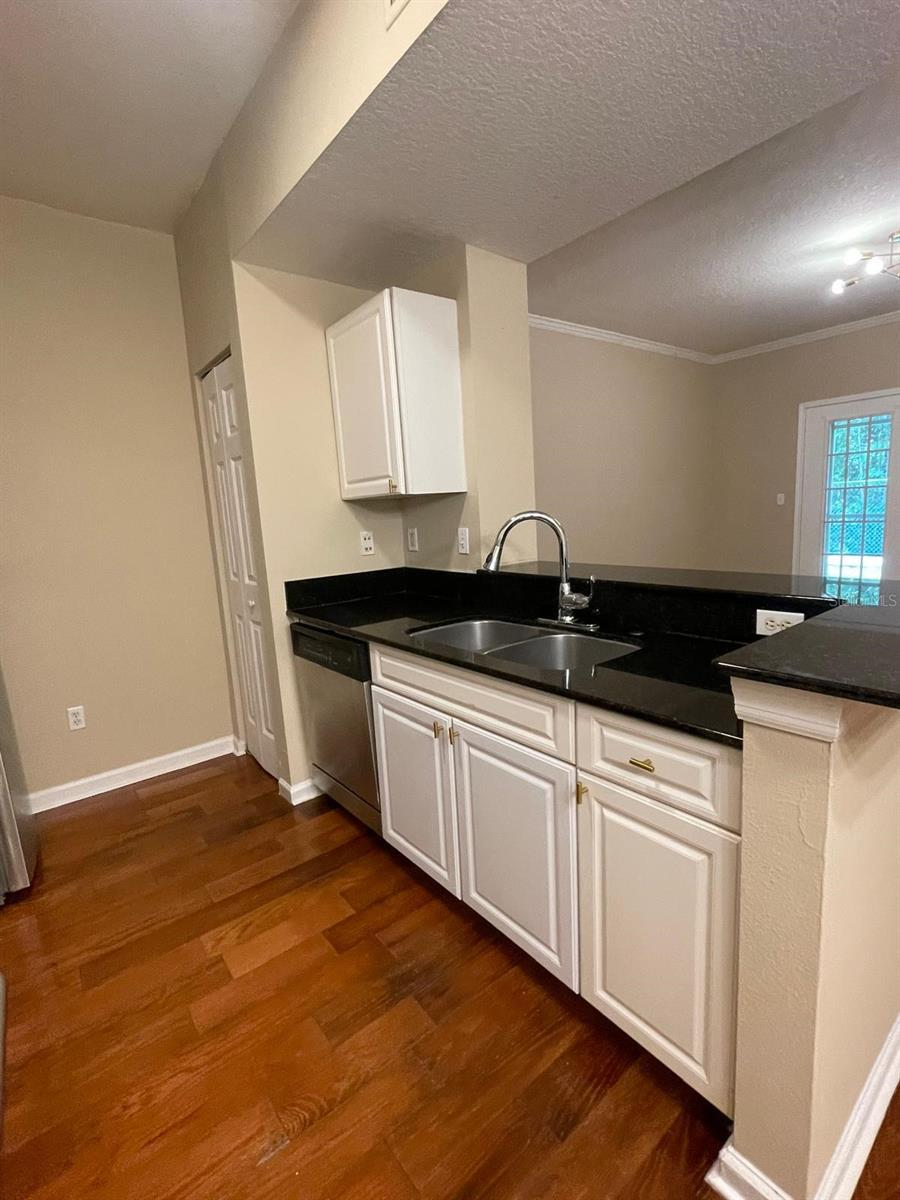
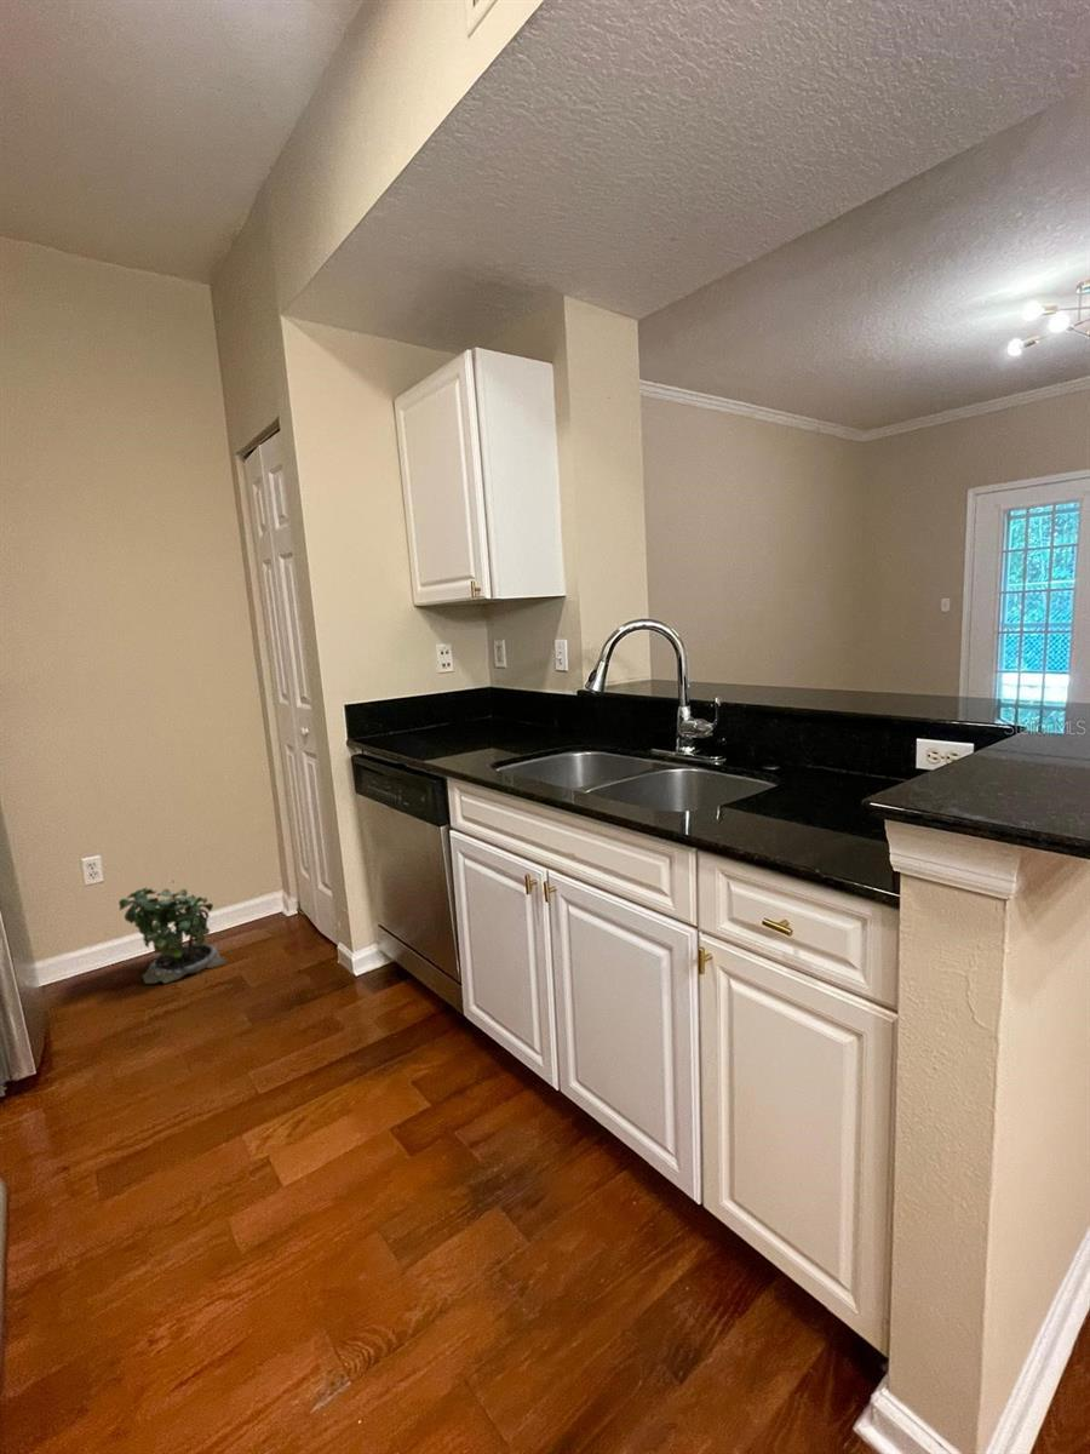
+ potted plant [117,878,228,985]
